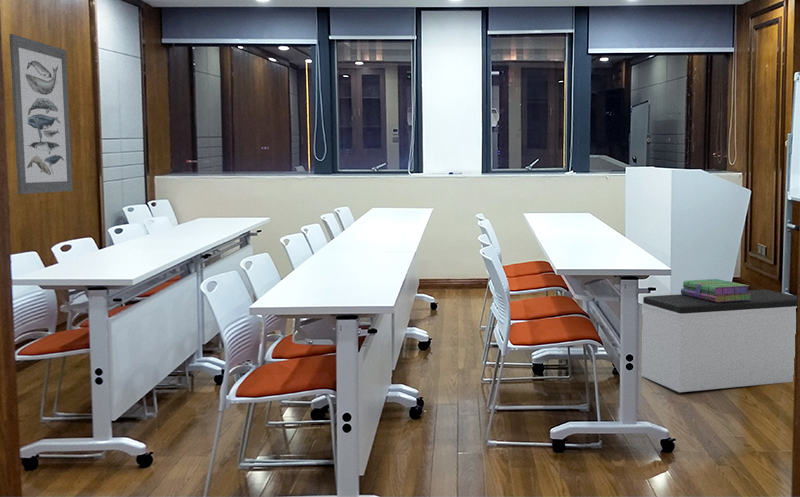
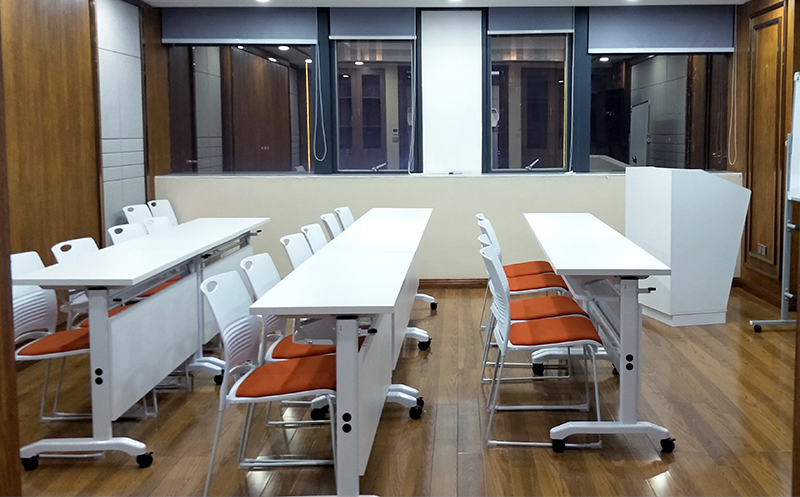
- stack of books [680,278,751,302]
- bench [640,289,798,393]
- wall art [8,33,74,195]
